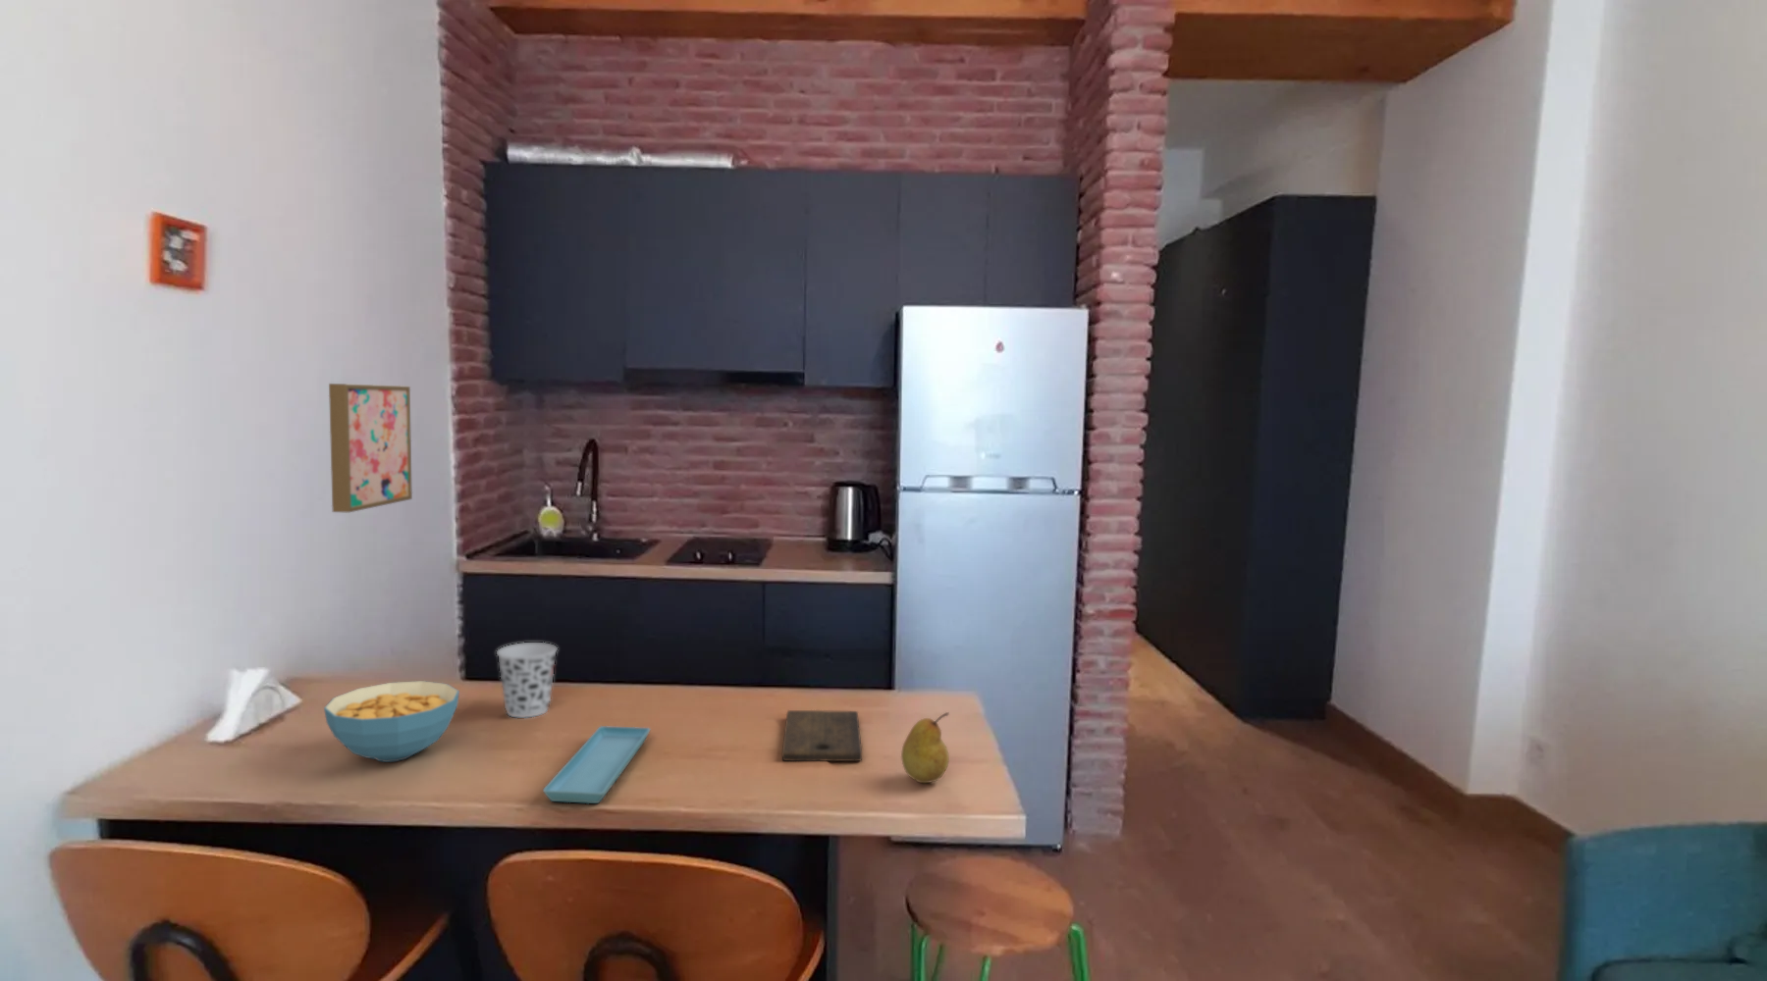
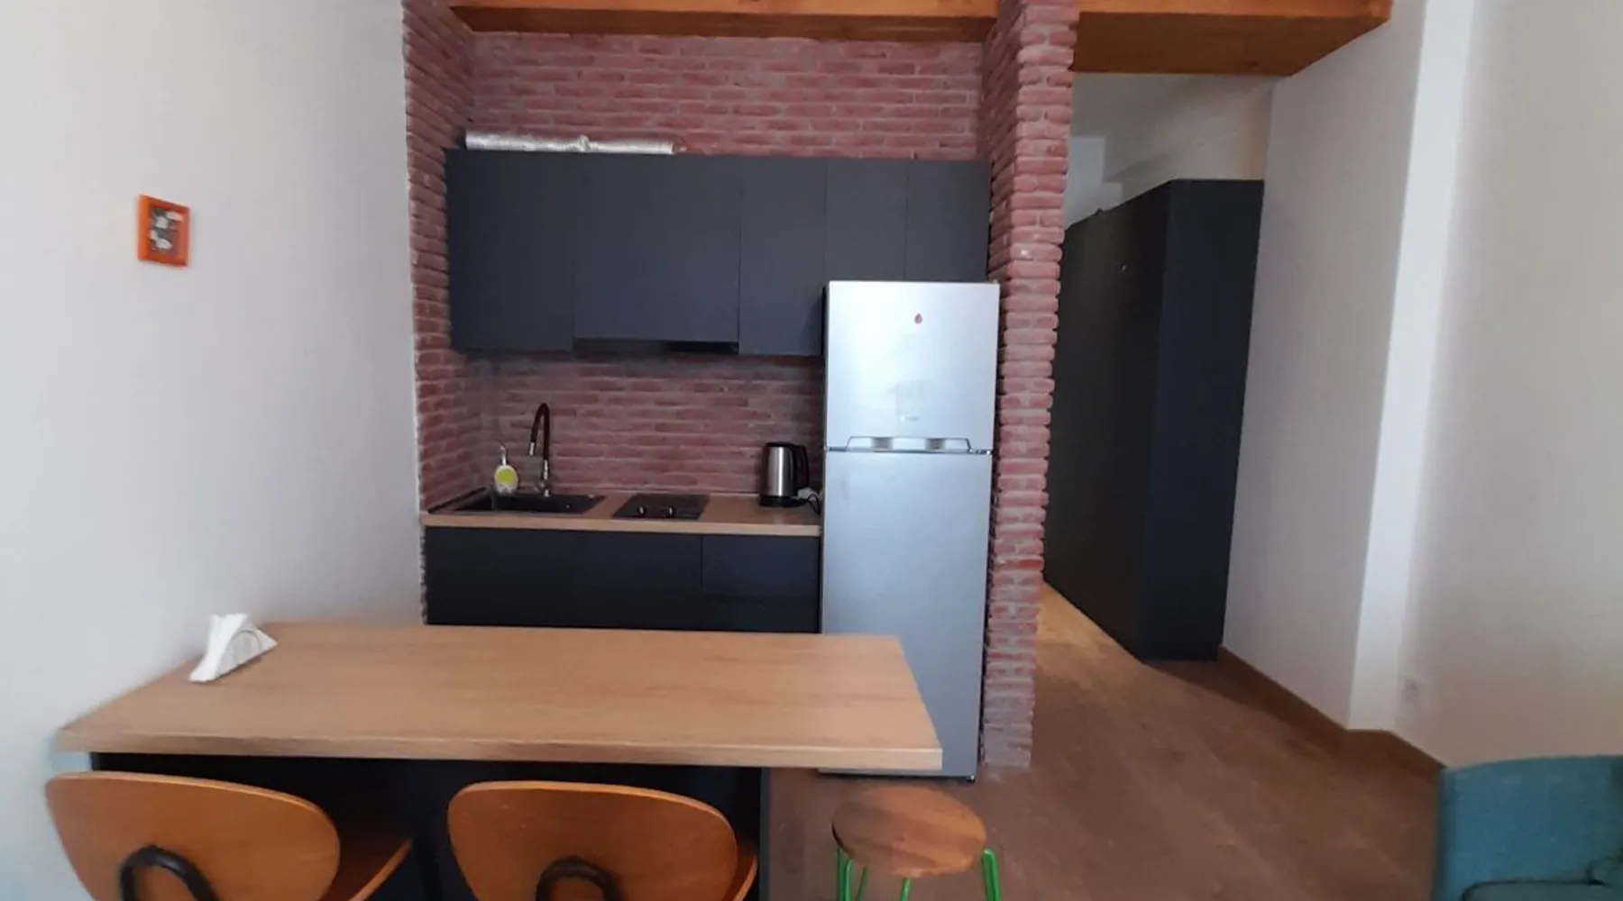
- saucer [541,725,651,805]
- wall art [328,383,413,513]
- cutting board [782,709,863,762]
- fruit [900,712,950,784]
- cup [496,642,558,719]
- cereal bowl [323,680,460,764]
